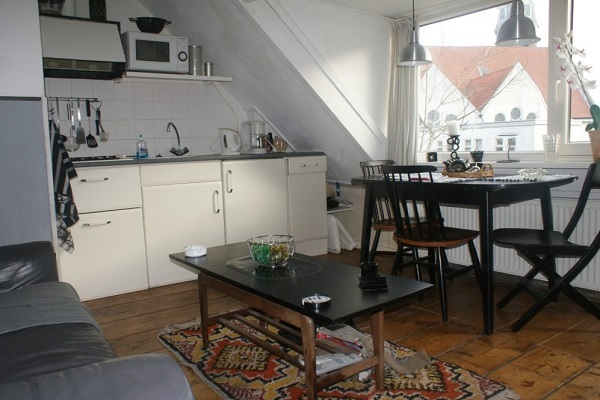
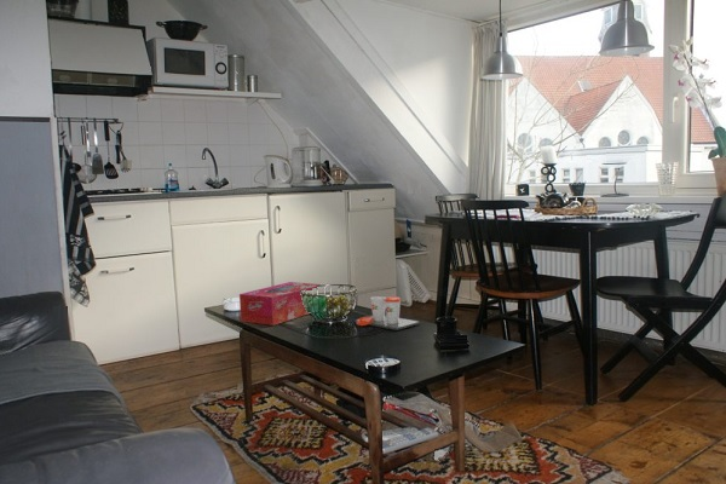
+ tissue box [238,281,322,327]
+ cup [355,295,421,332]
